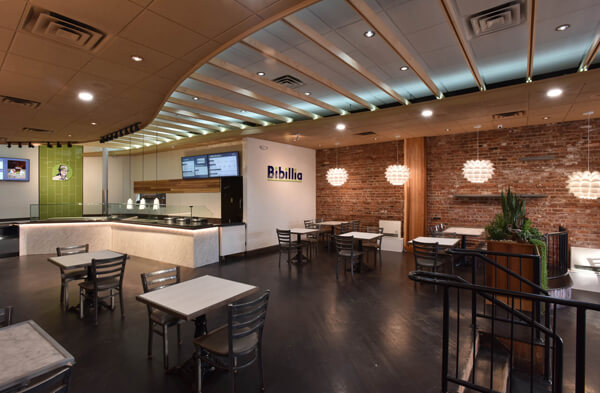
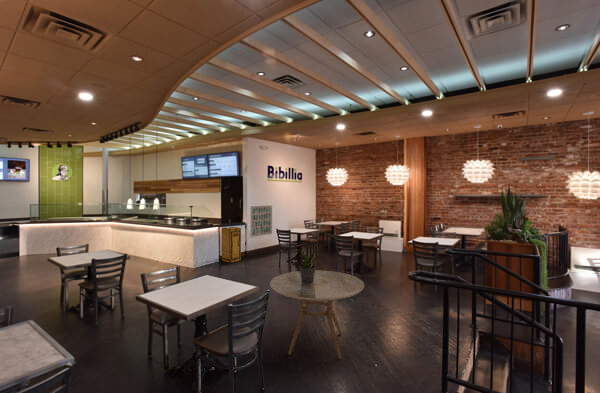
+ storage cabinet [221,226,242,264]
+ potted plant [298,246,317,283]
+ wall art [250,204,273,238]
+ dining table [269,269,365,360]
